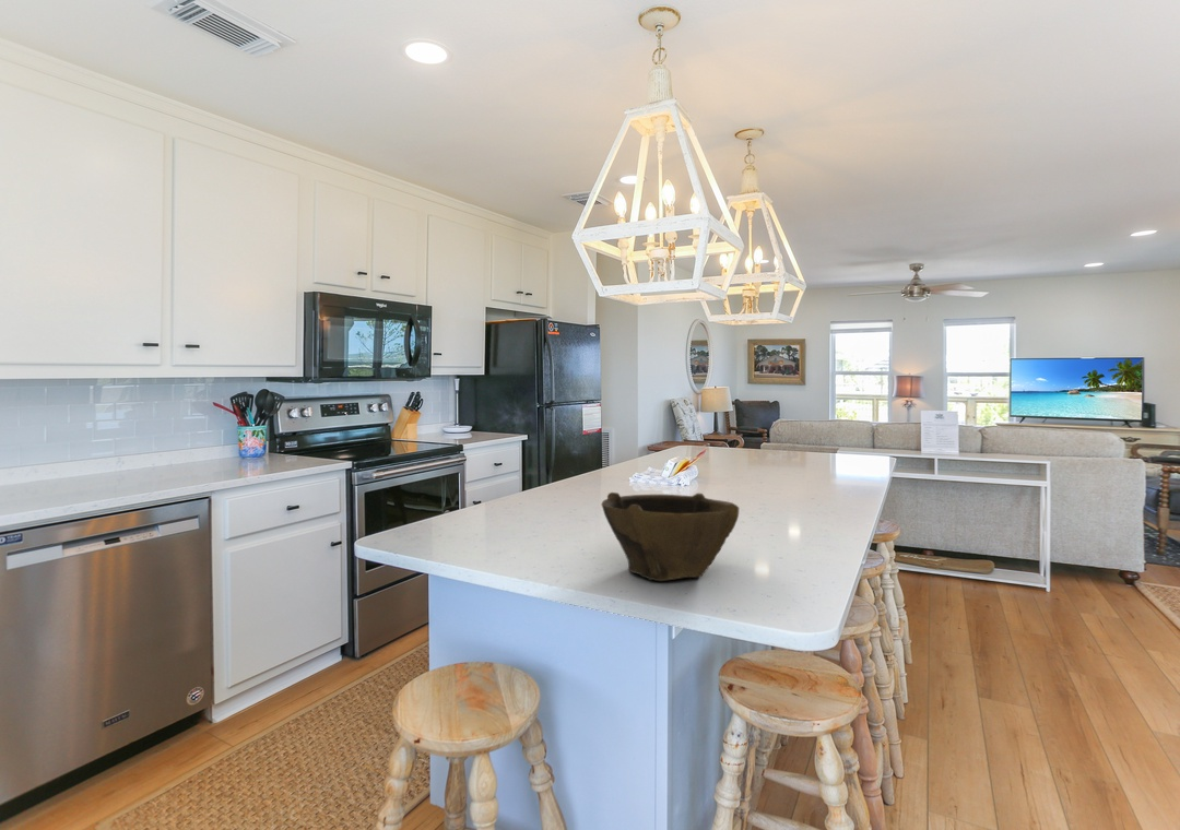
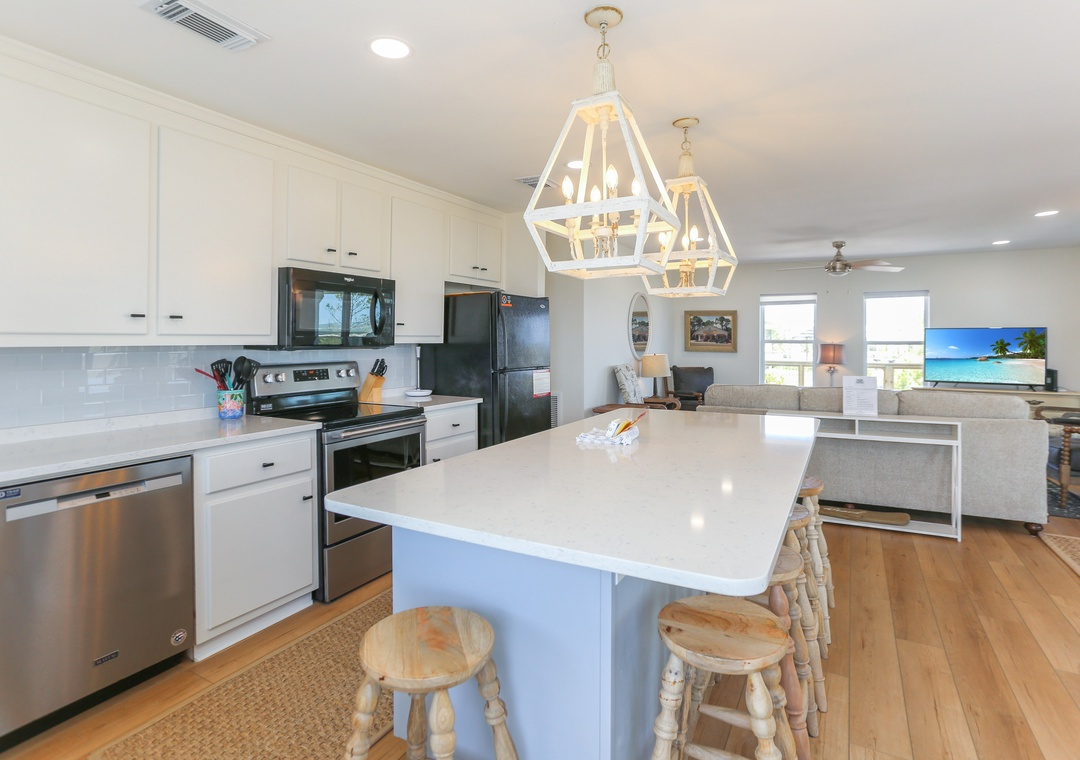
- bowl [601,491,740,582]
